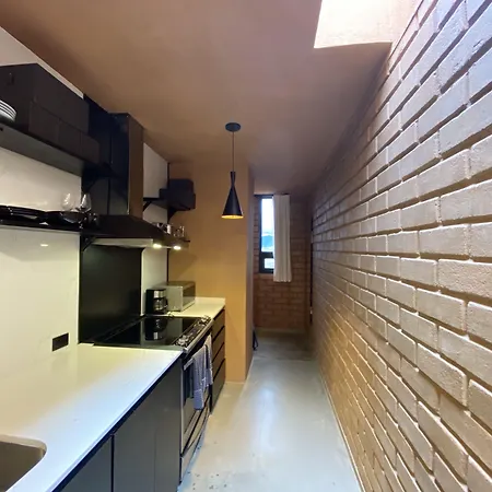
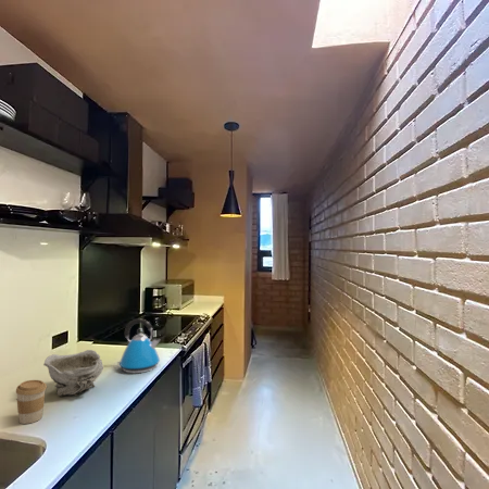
+ bowl [42,349,104,397]
+ coffee cup [15,379,48,425]
+ kettle [116,317,161,374]
